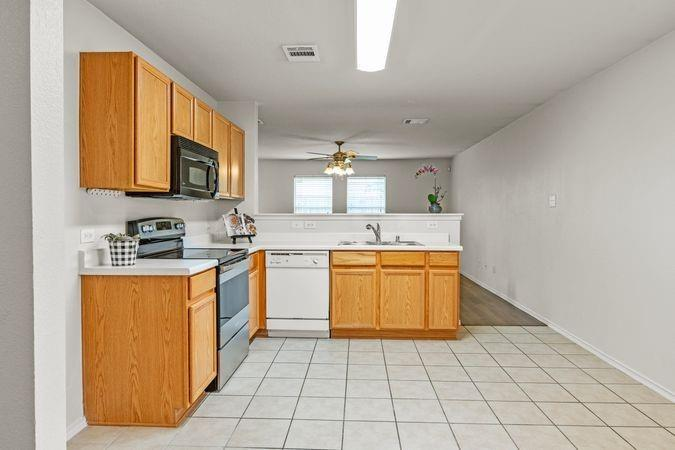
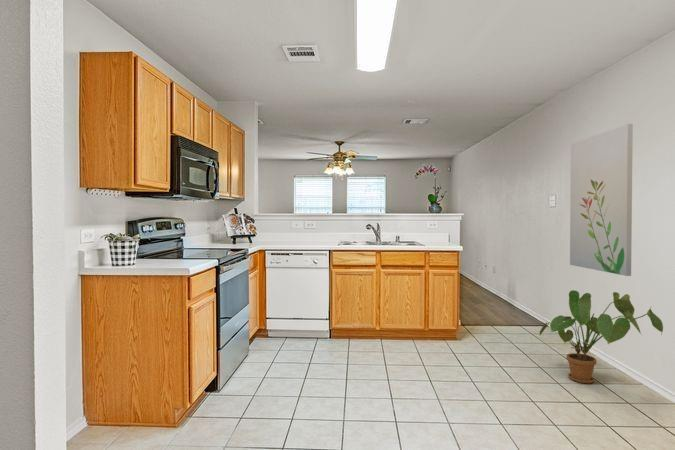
+ wall art [569,123,634,277]
+ house plant [539,289,664,384]
